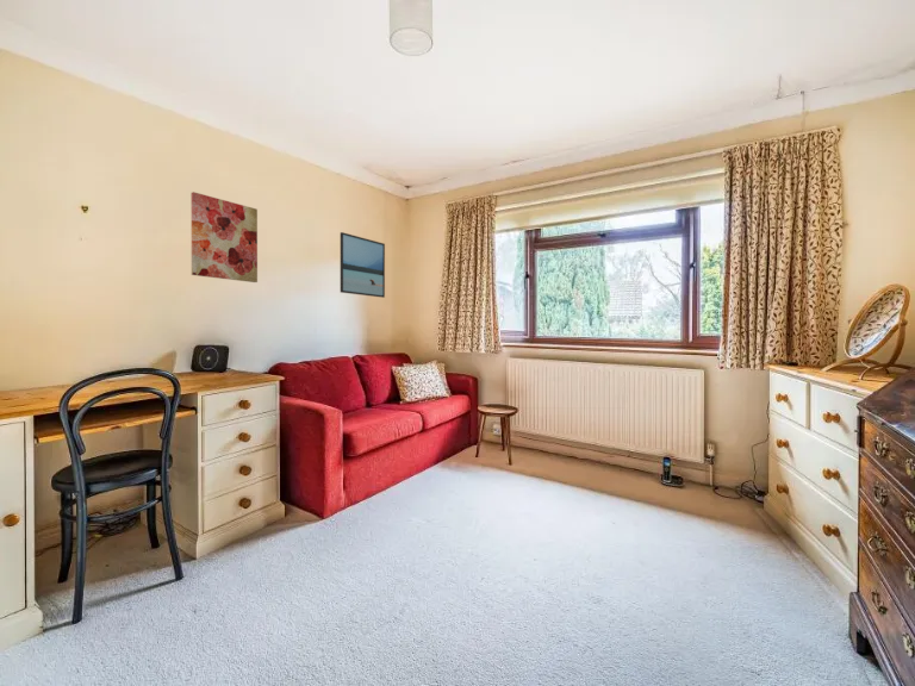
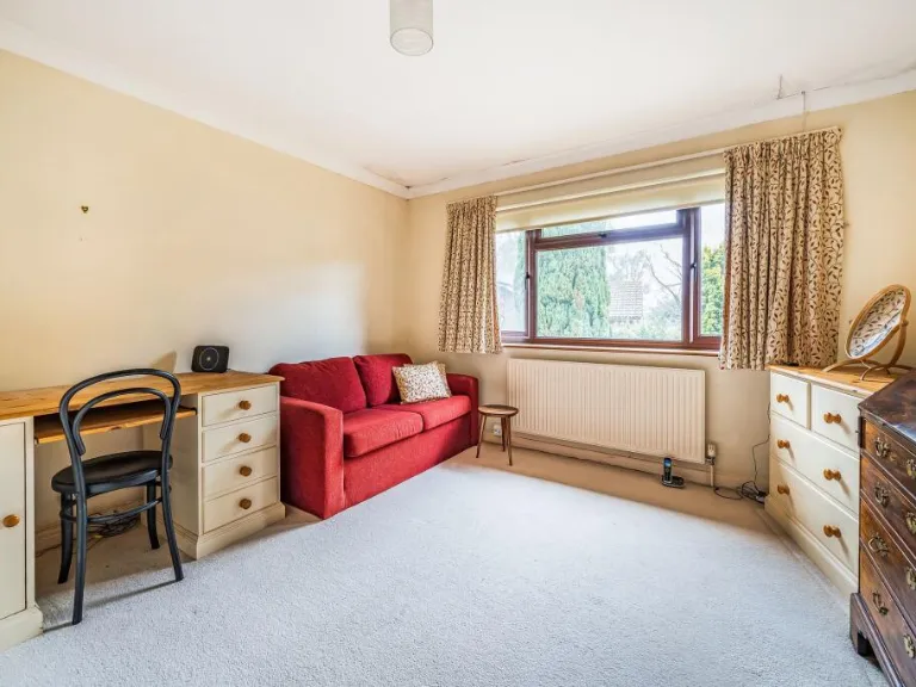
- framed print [340,231,386,299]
- wall art [191,191,259,283]
